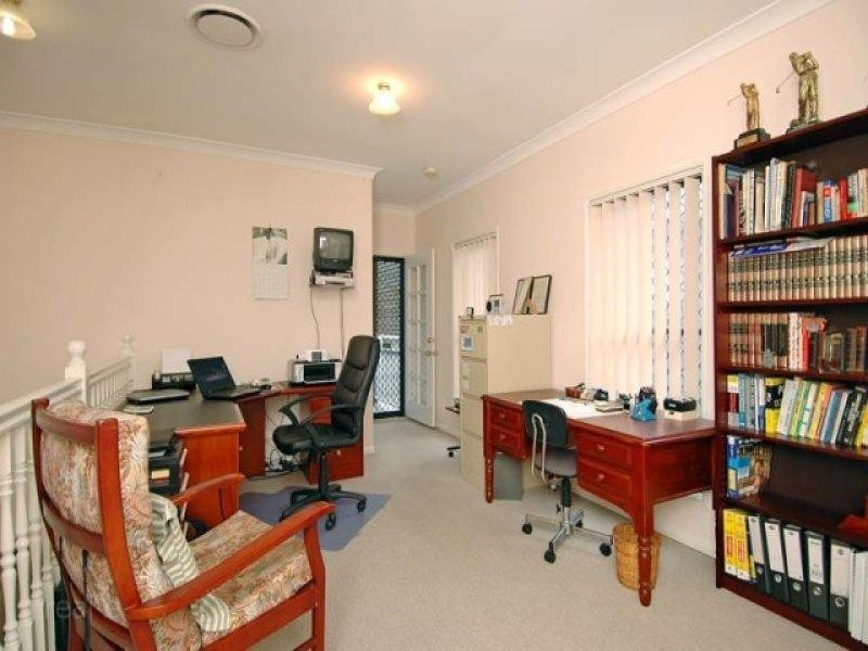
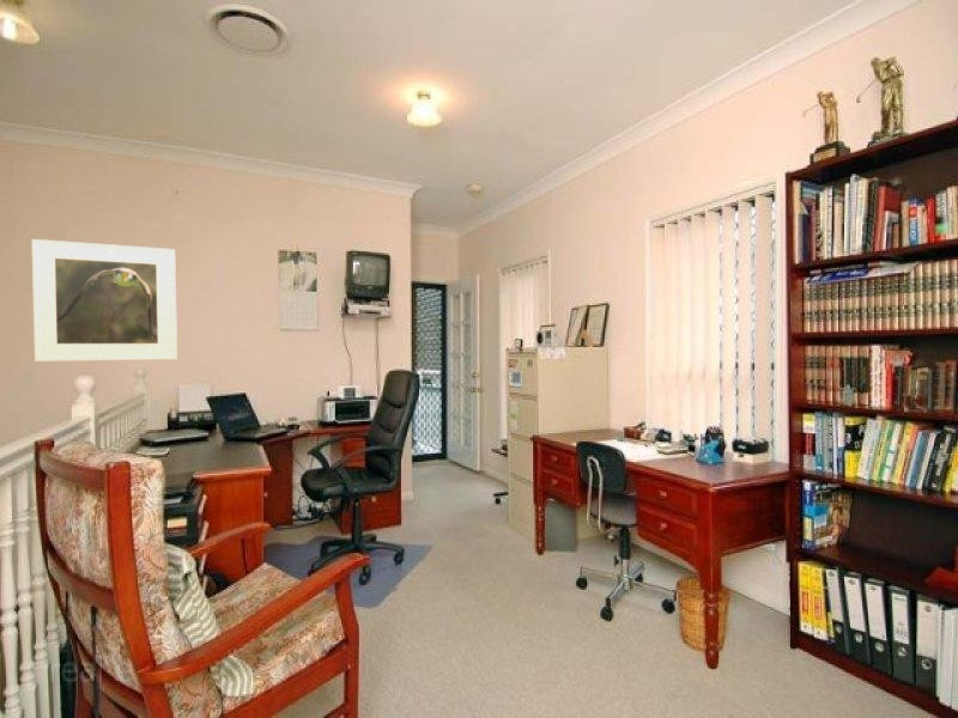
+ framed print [31,238,178,363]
